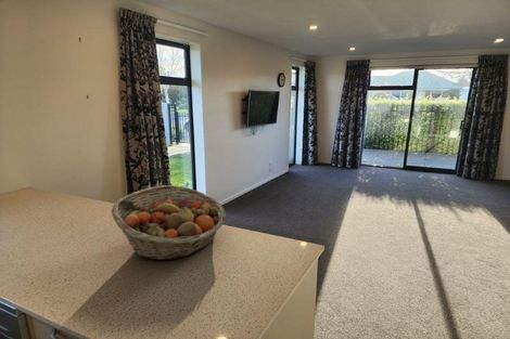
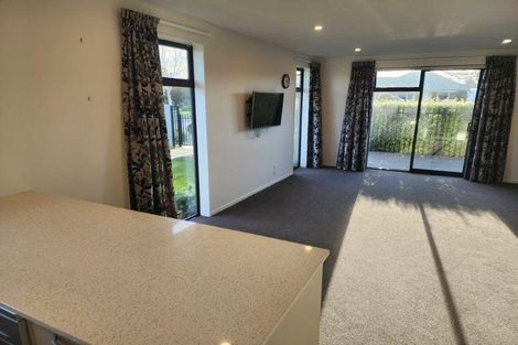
- fruit basket [110,184,227,261]
